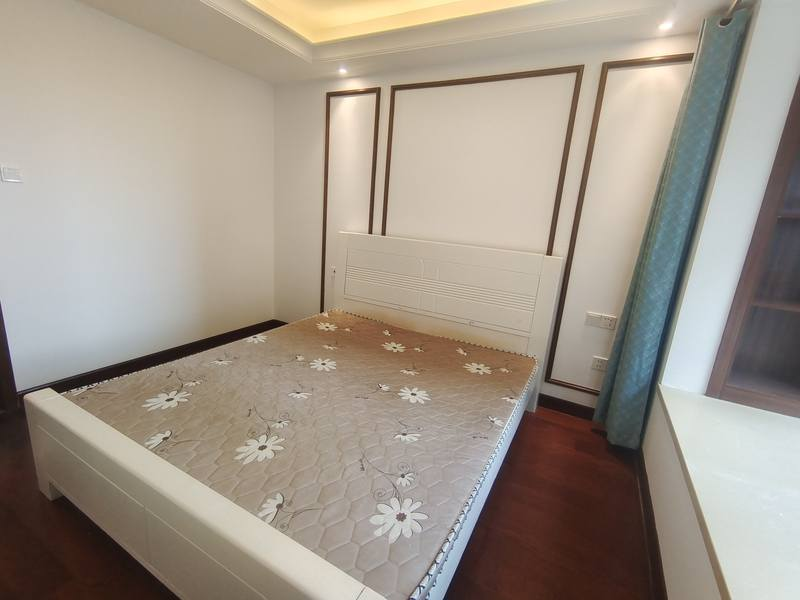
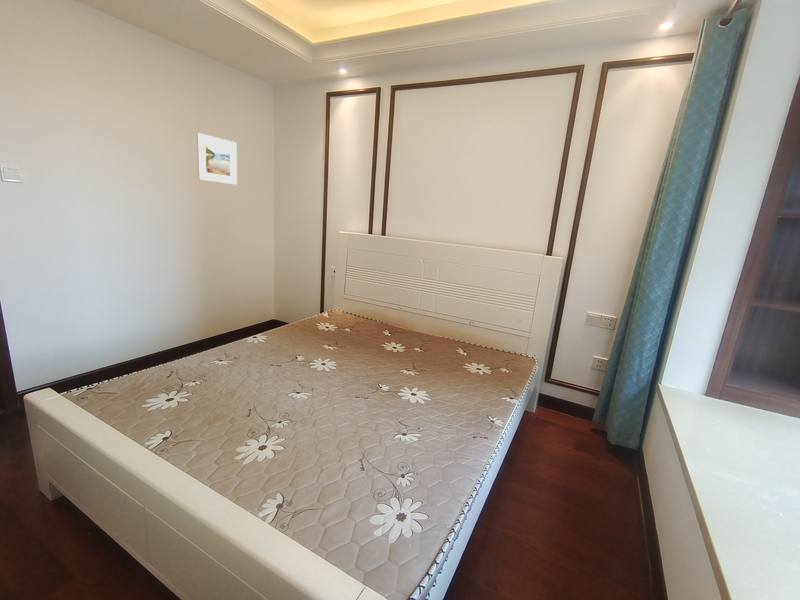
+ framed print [195,132,238,186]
